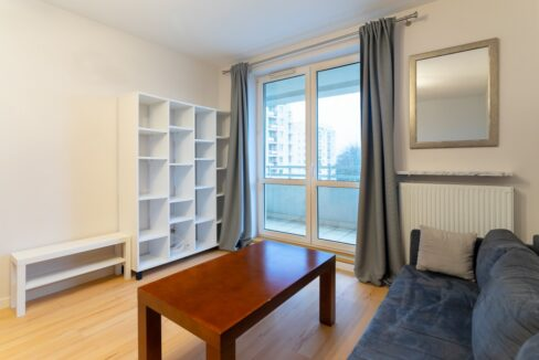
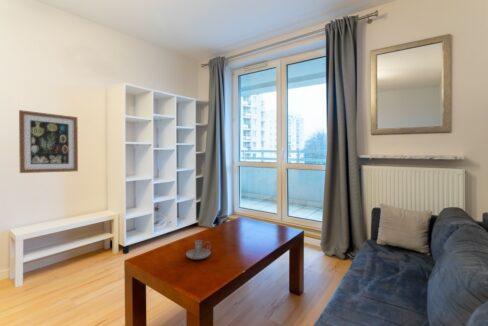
+ wall art [18,109,79,174]
+ candle holder [185,239,212,260]
